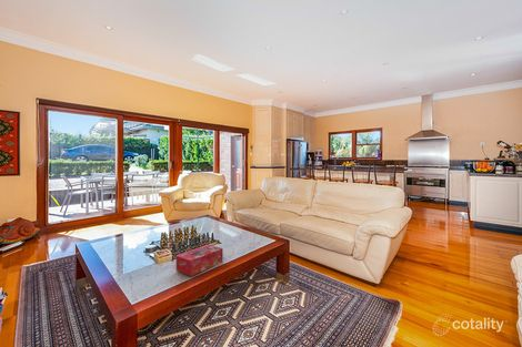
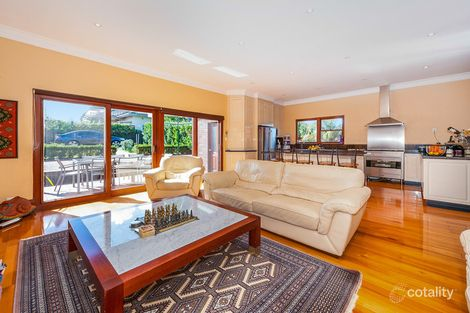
- tissue box [174,244,224,277]
